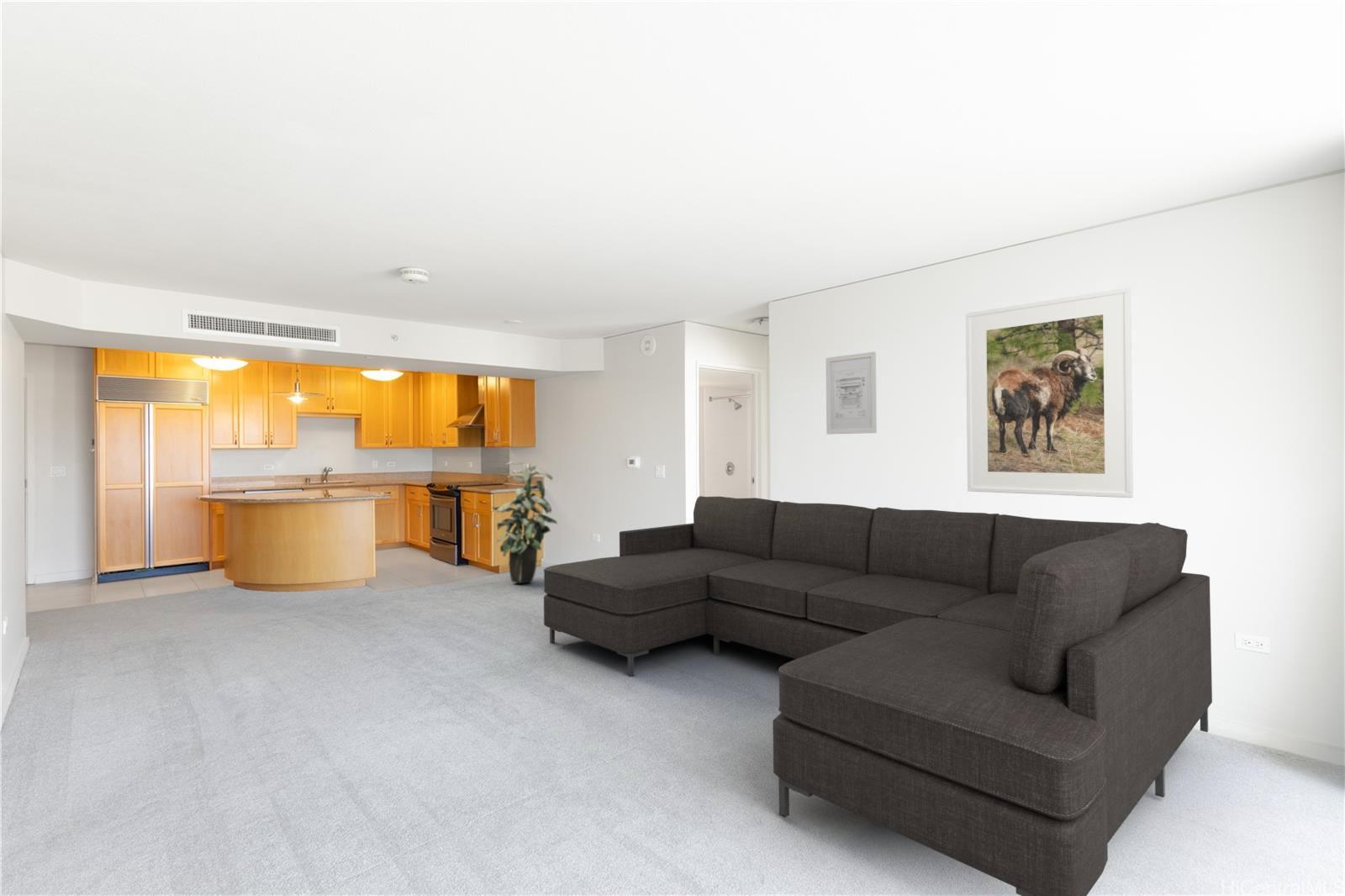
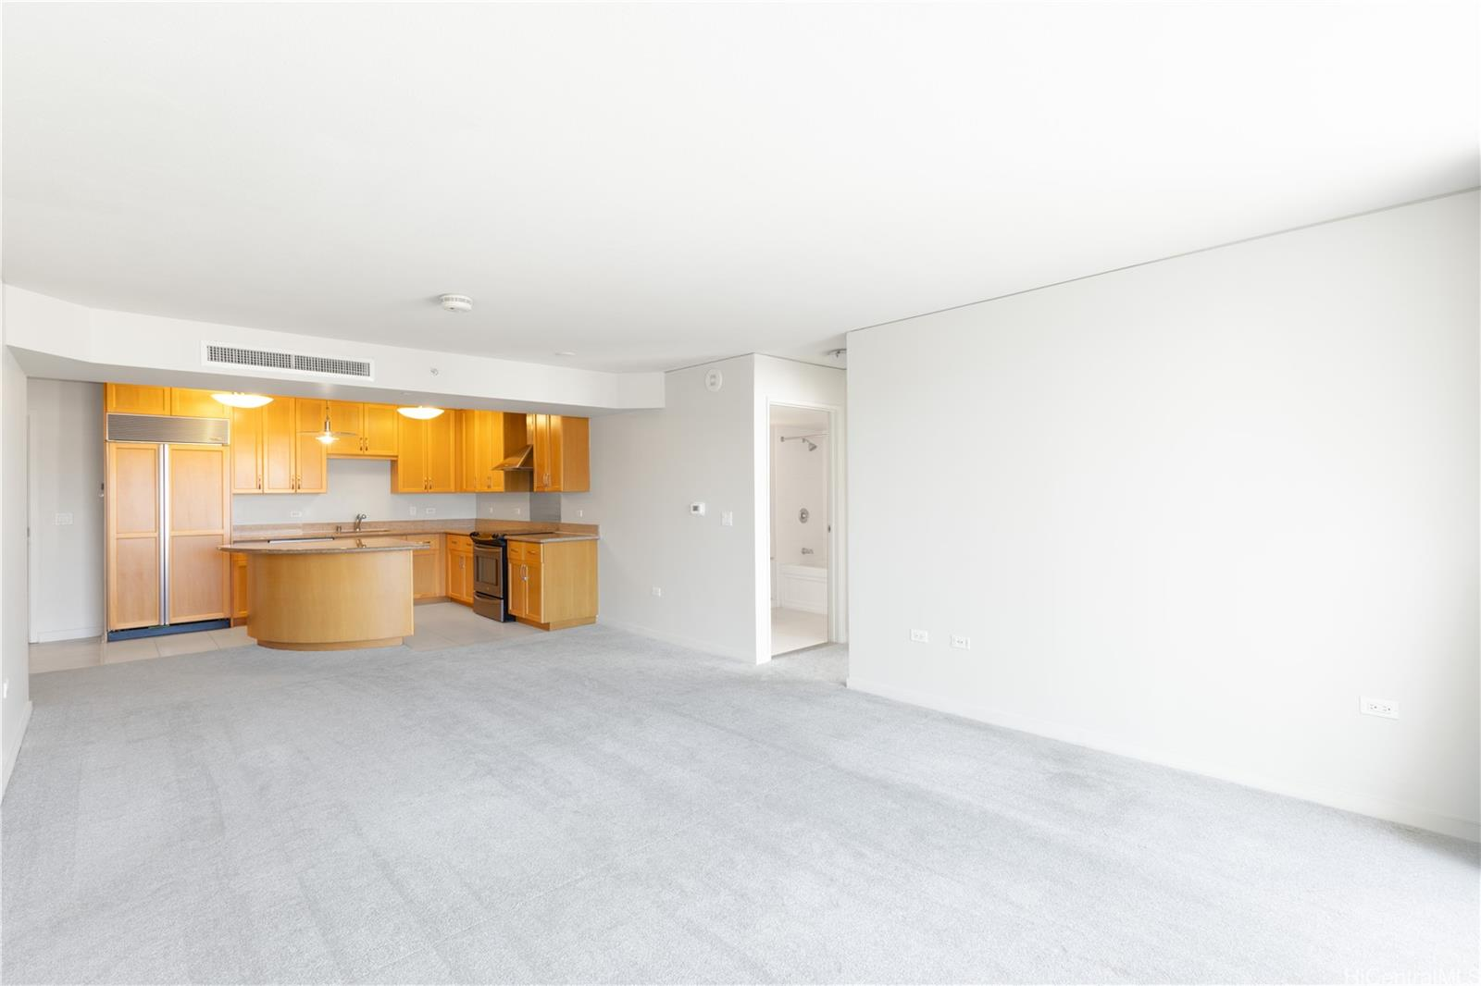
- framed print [965,287,1134,498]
- wall art [825,350,878,435]
- indoor plant [491,461,558,584]
- sofa [543,495,1213,896]
